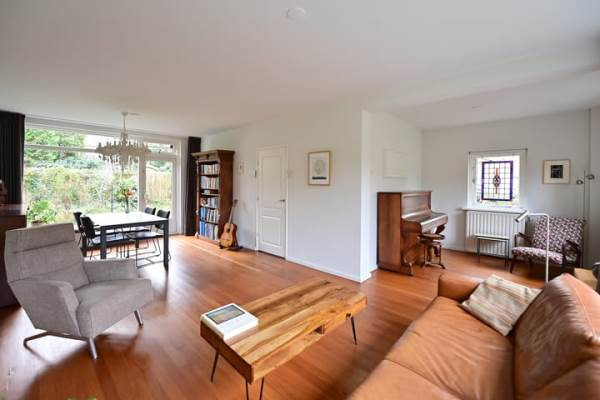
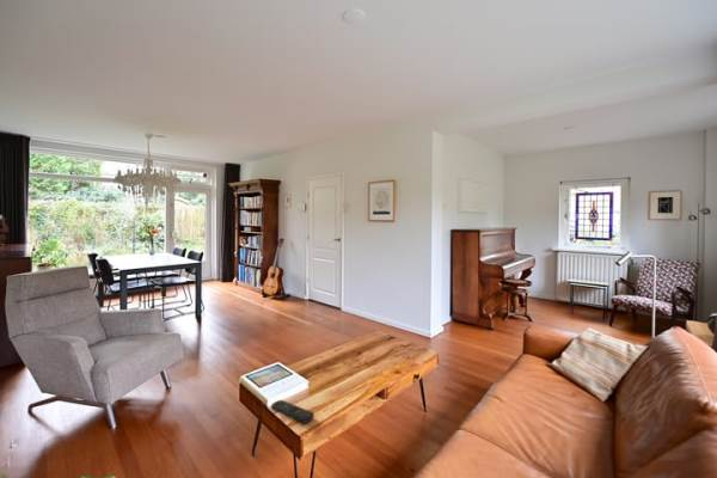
+ remote control [270,399,315,424]
